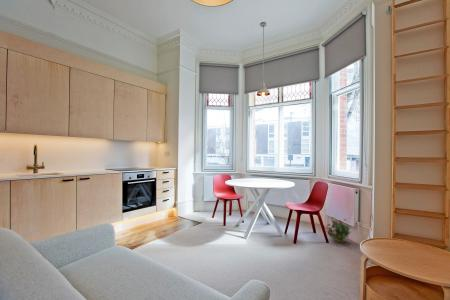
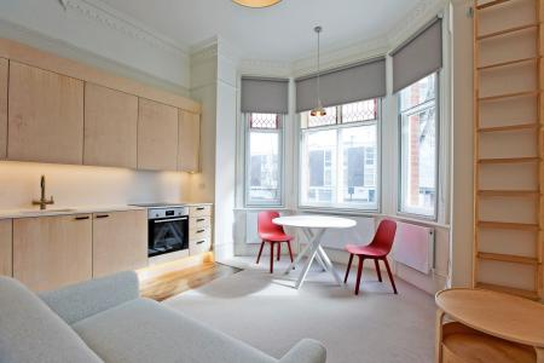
- potted plant [325,217,352,243]
